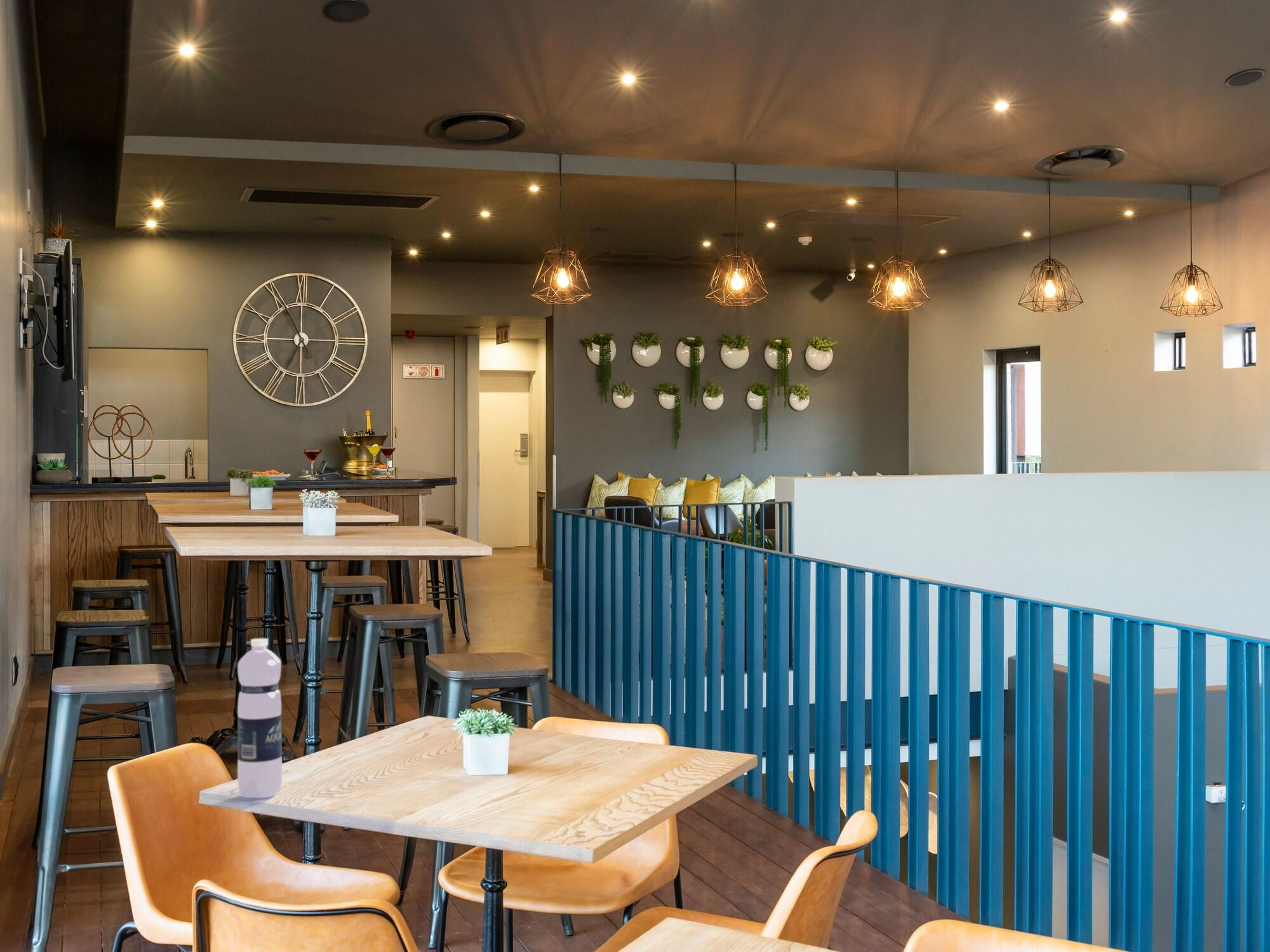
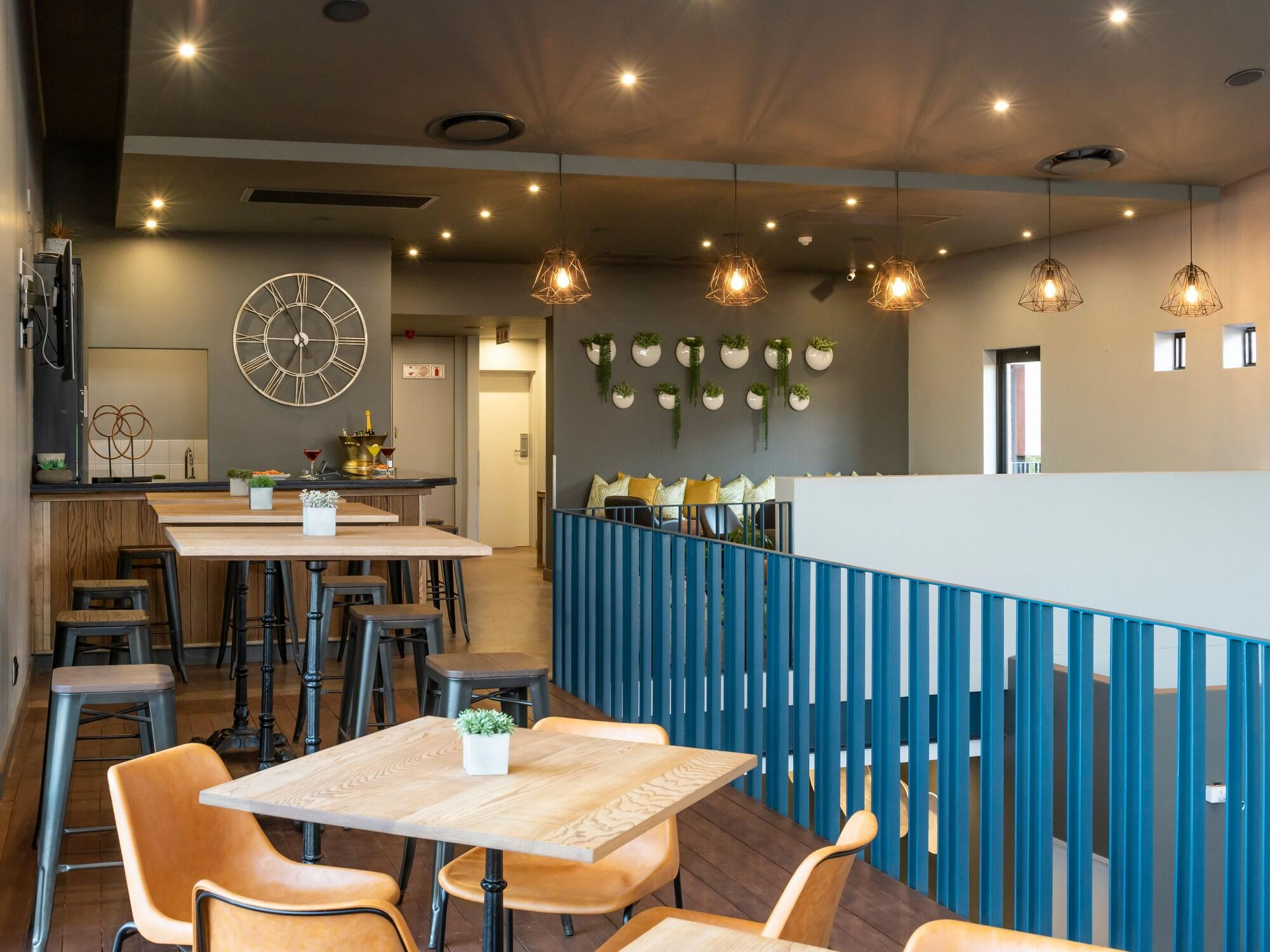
- water bottle [237,638,283,798]
